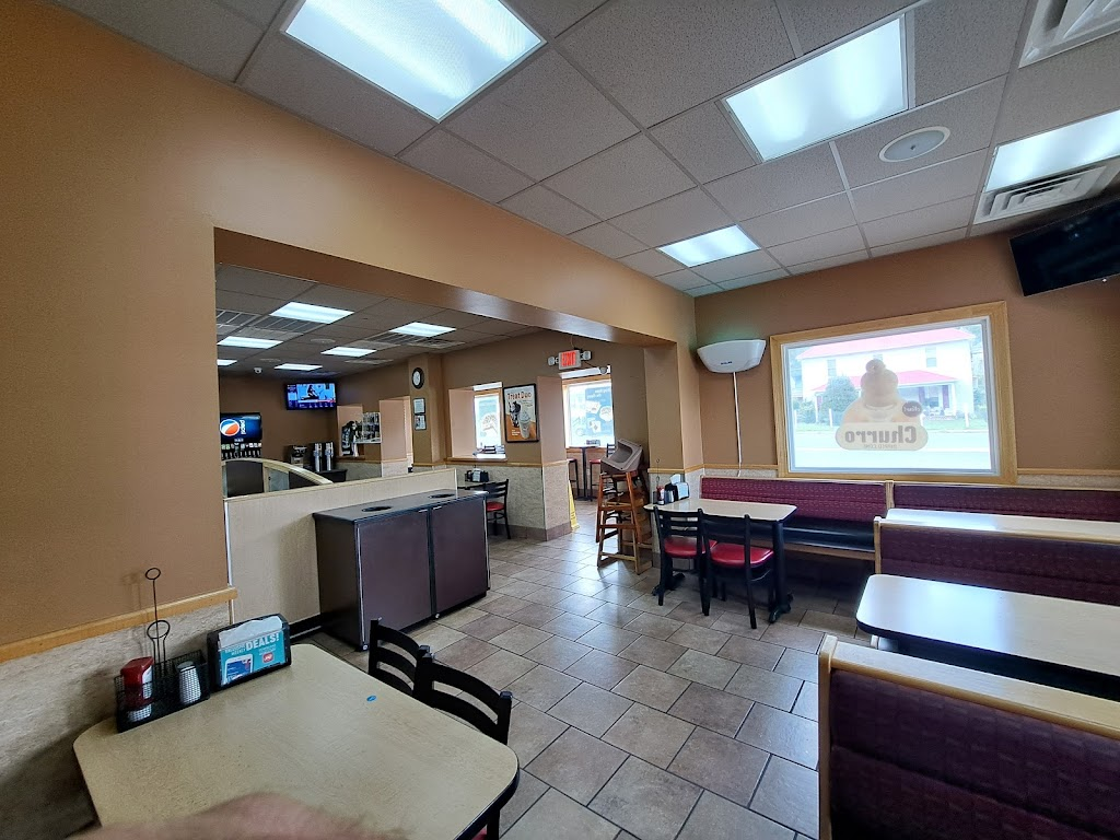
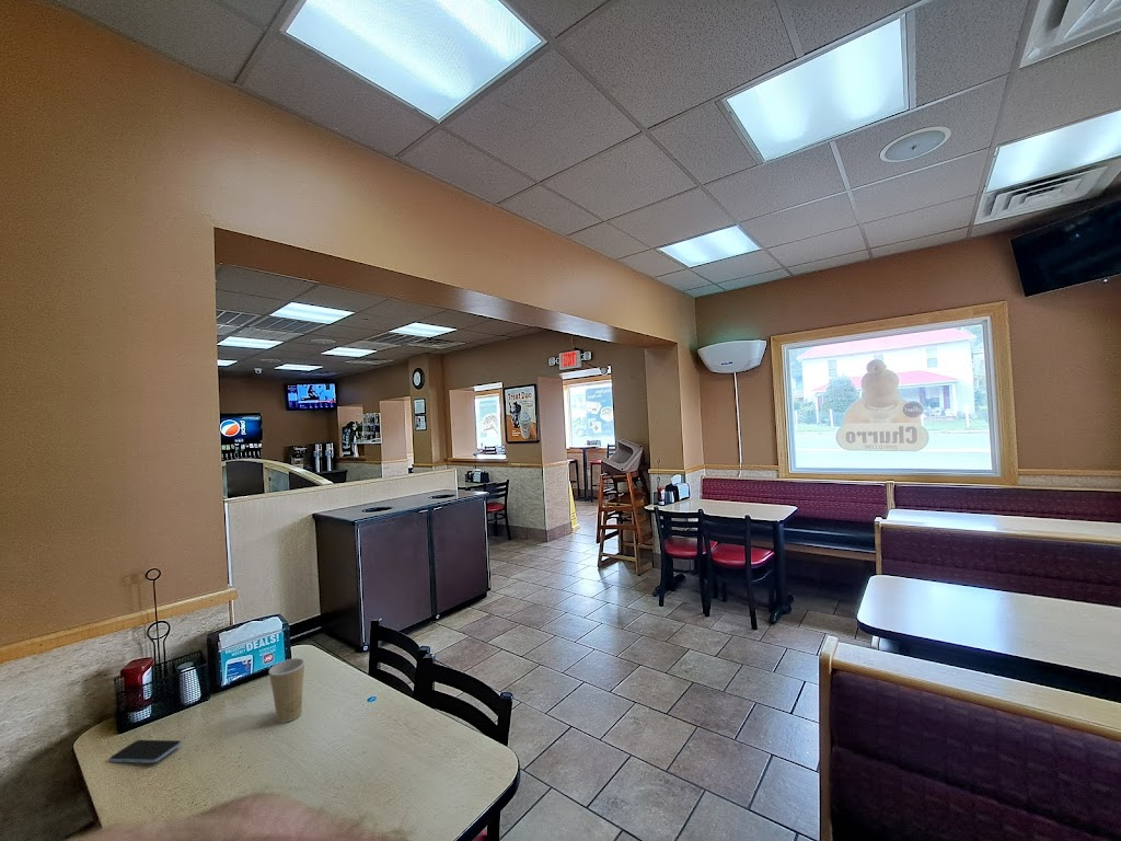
+ smartphone [108,739,182,764]
+ paper cup [268,657,307,724]
